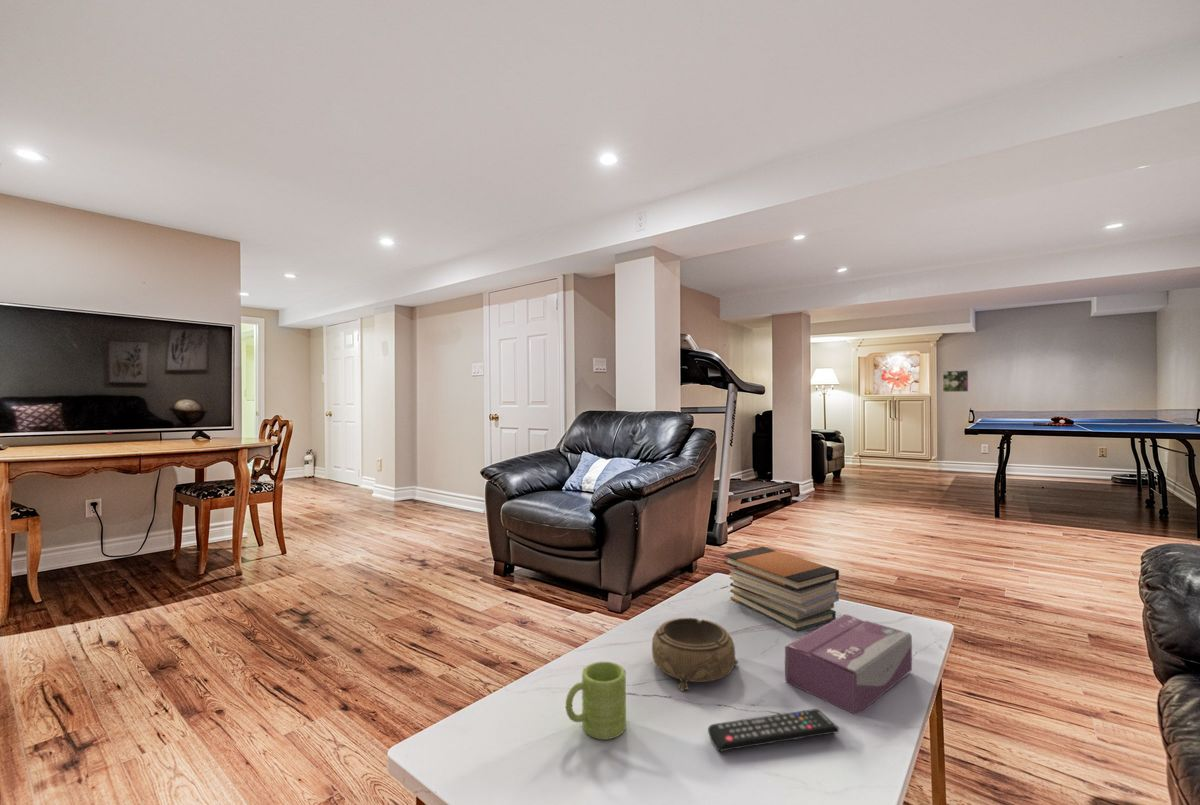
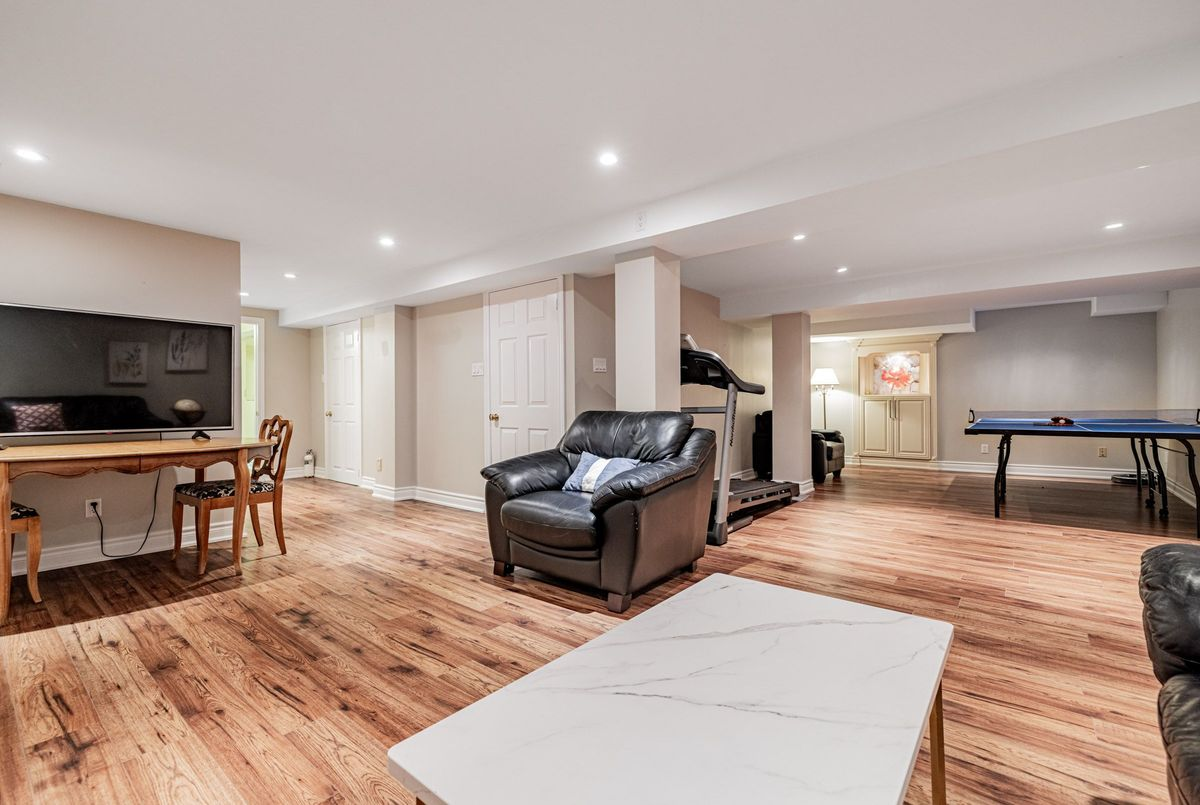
- remote control [707,708,840,752]
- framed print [942,369,969,393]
- tissue box [784,614,913,716]
- mug [565,661,627,740]
- book stack [723,546,840,632]
- decorative bowl [651,617,739,692]
